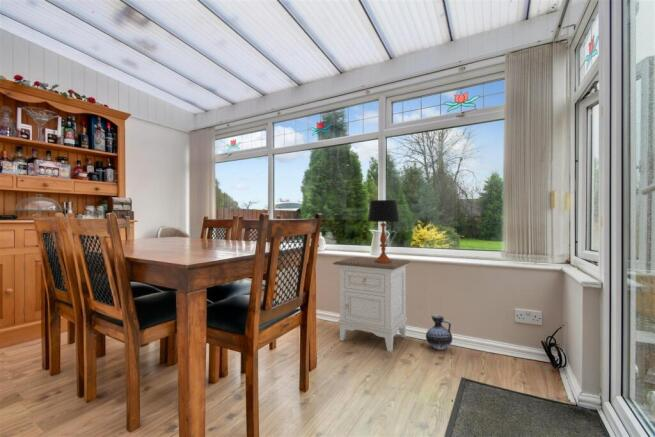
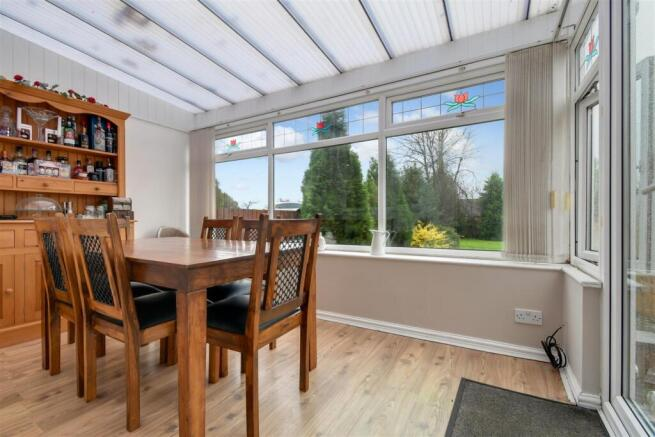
- ceramic jug [425,313,453,351]
- table lamp [366,199,400,263]
- nightstand [332,256,411,353]
